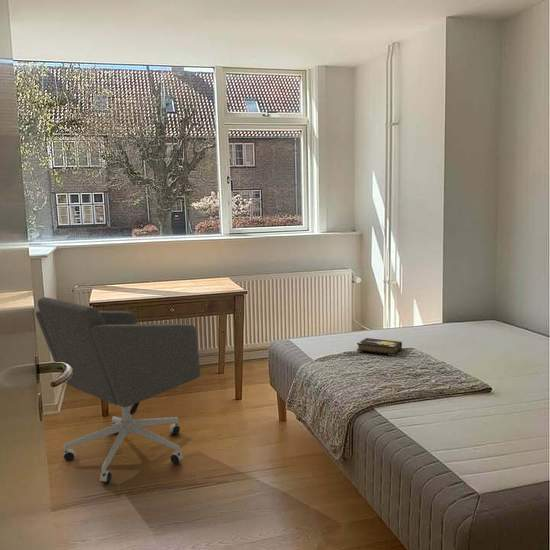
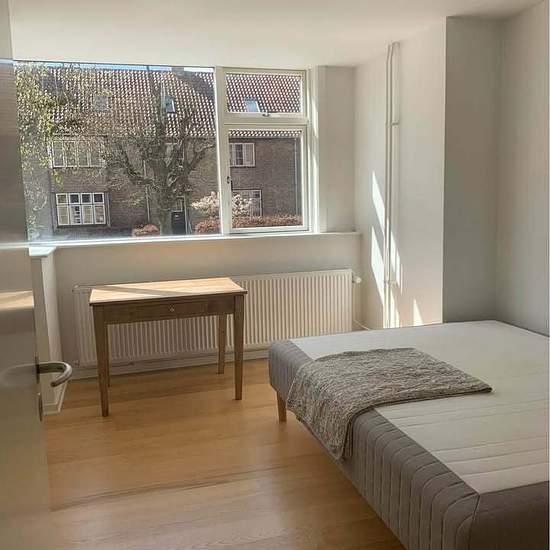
- hardback book [356,337,403,356]
- office chair [35,296,201,484]
